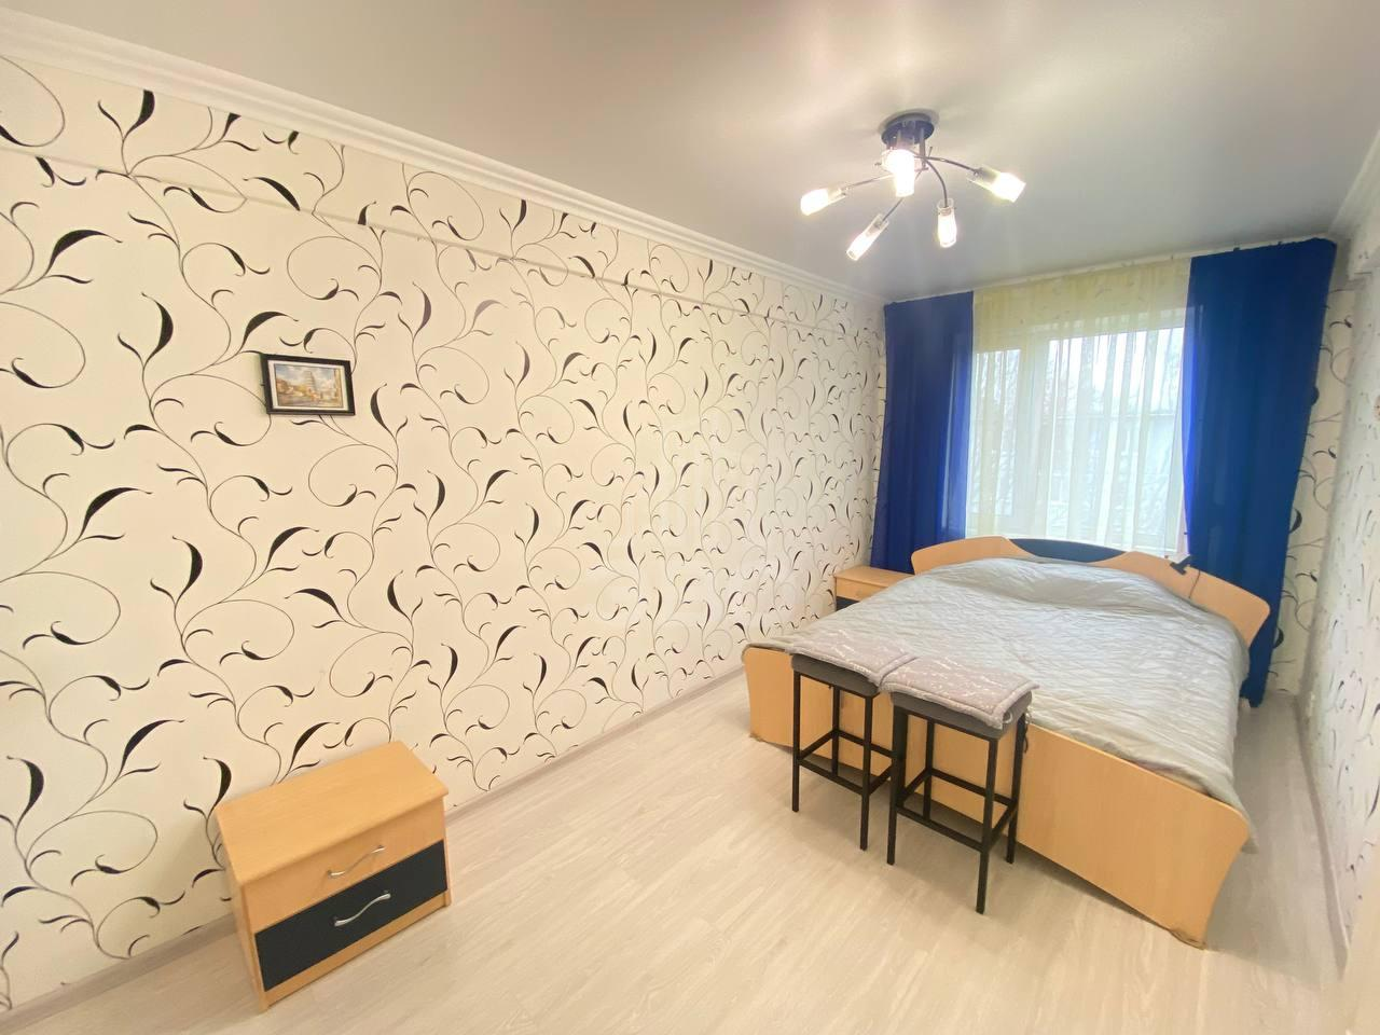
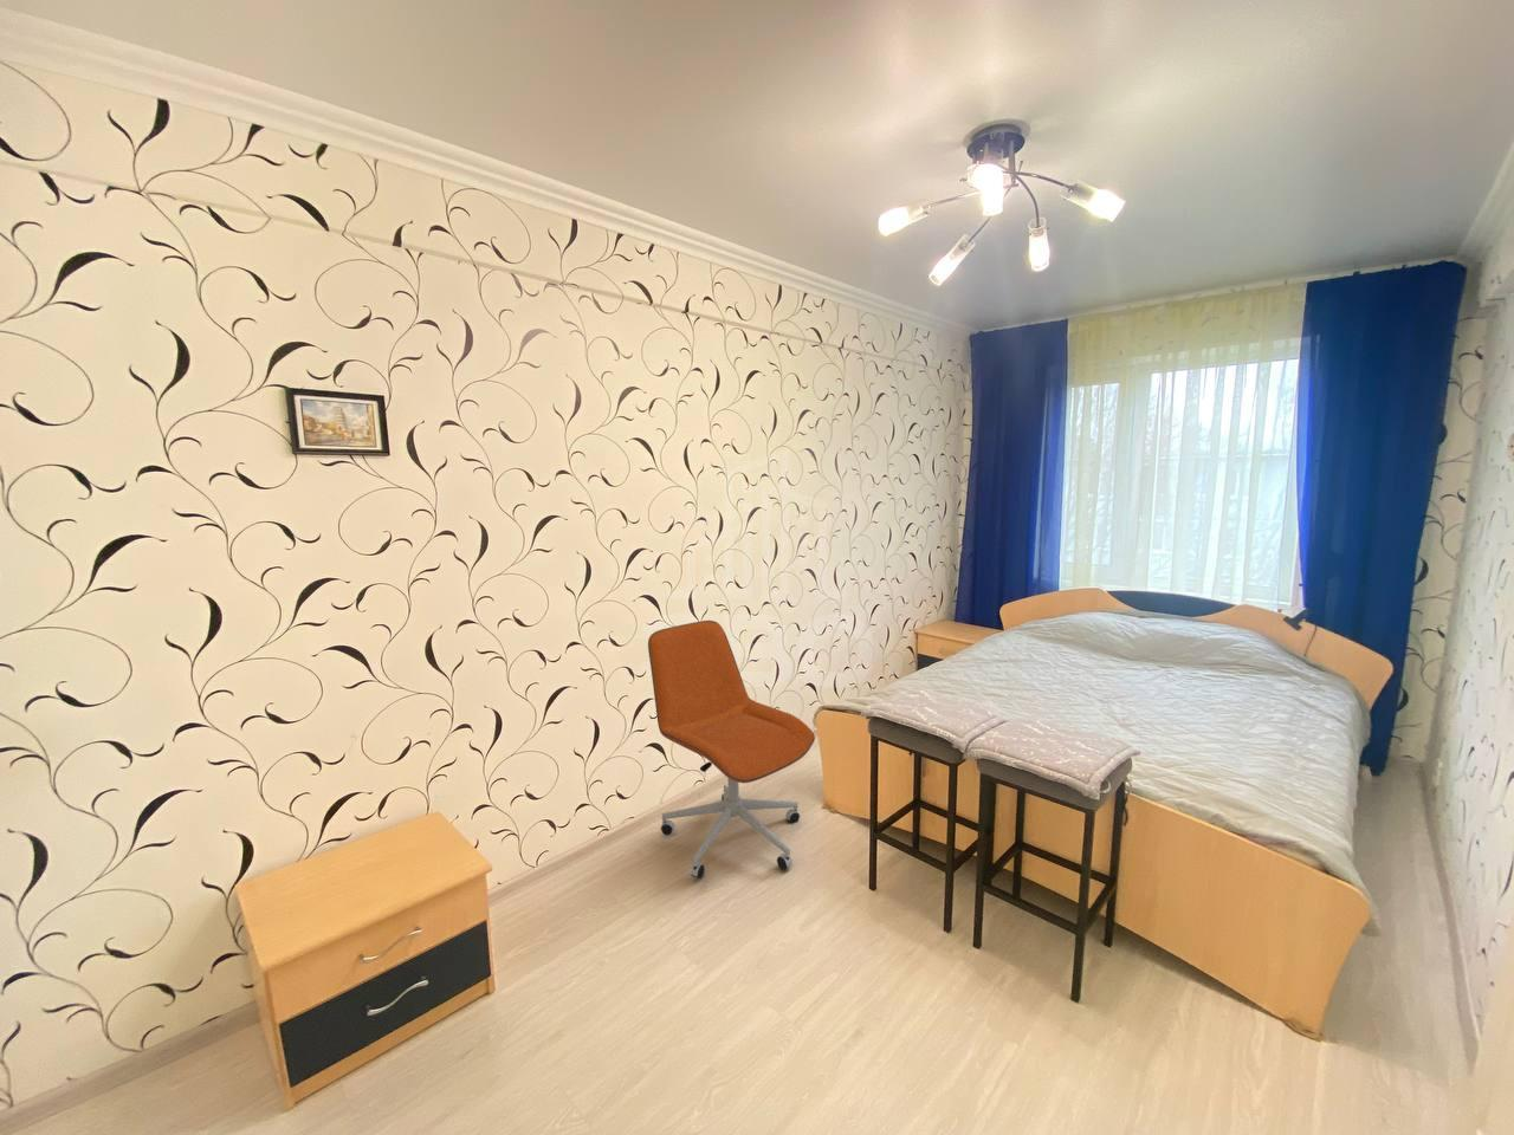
+ office chair [647,620,817,880]
